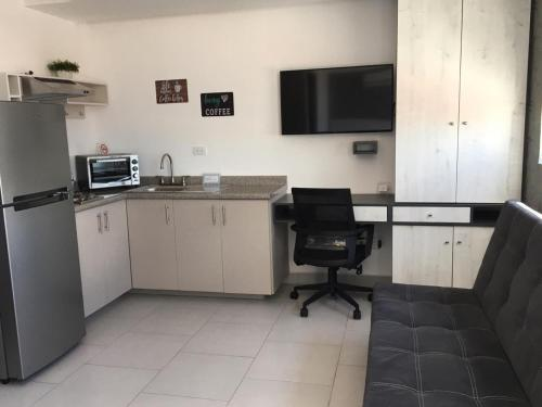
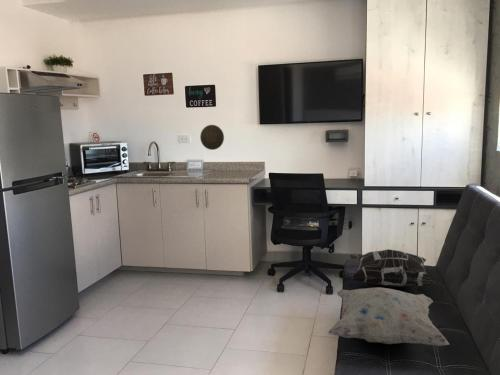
+ decorative pillow [349,248,436,288]
+ decorative plate [199,124,225,151]
+ decorative pillow [327,286,450,347]
